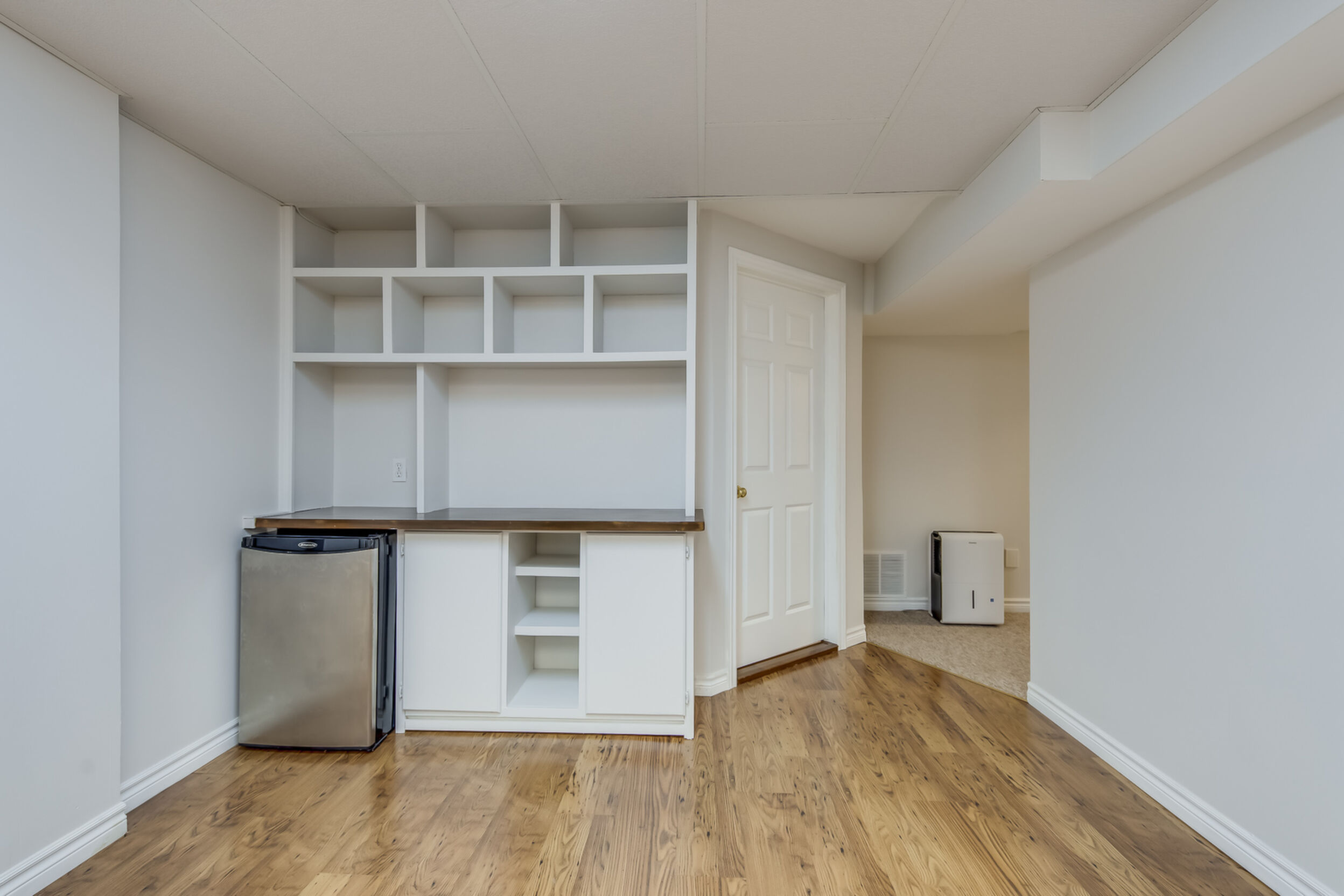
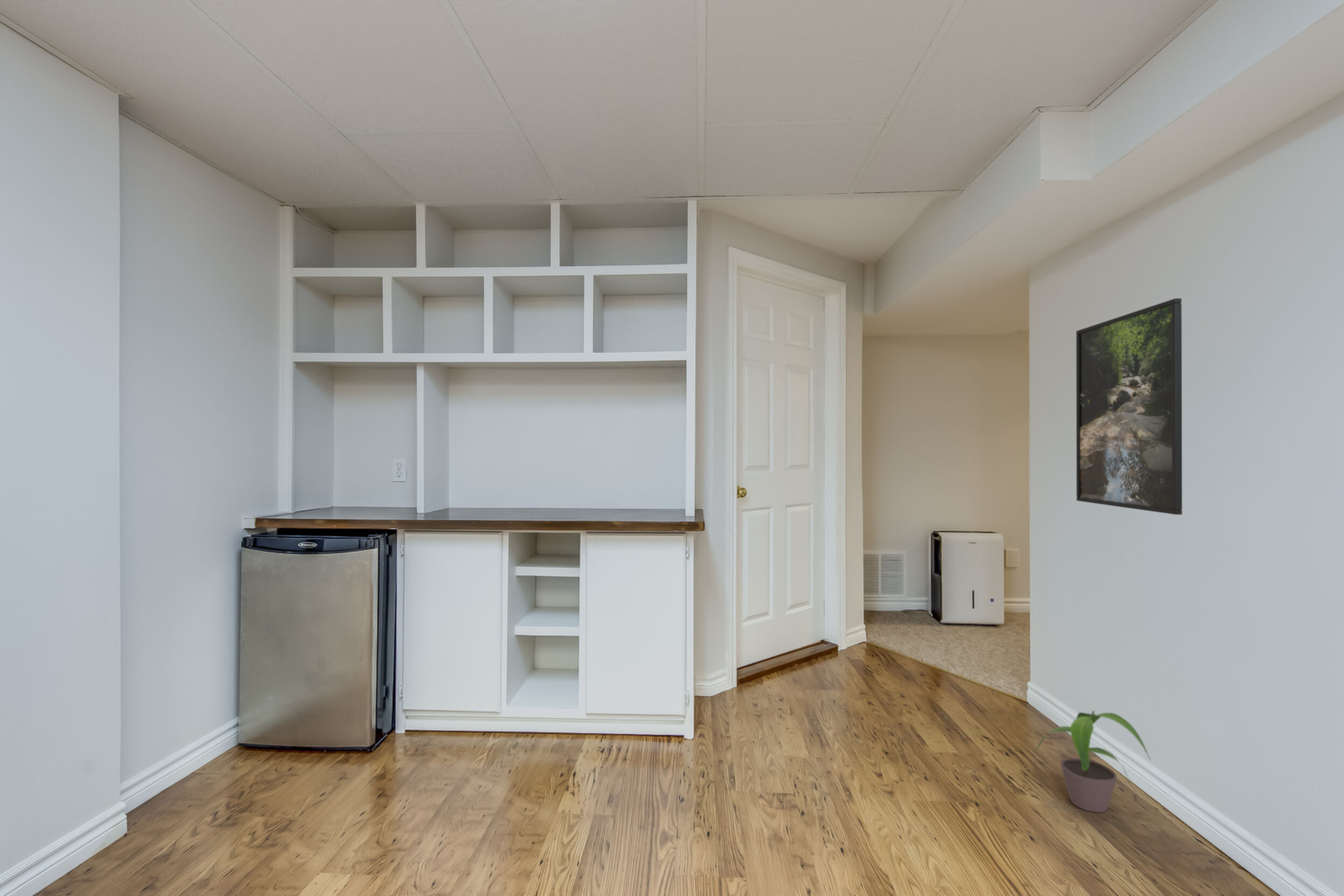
+ potted plant [1035,710,1152,813]
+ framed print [1076,298,1182,515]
